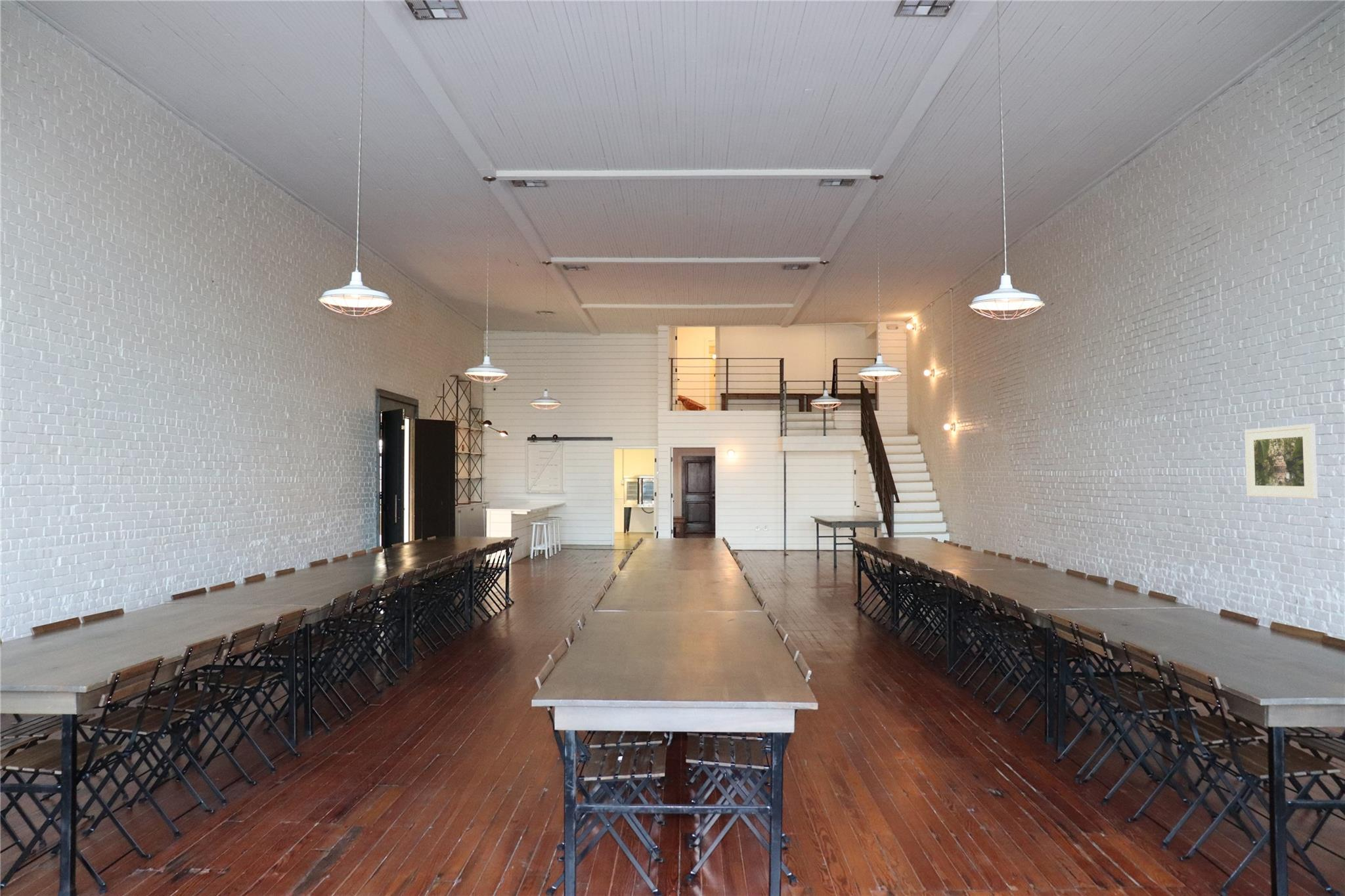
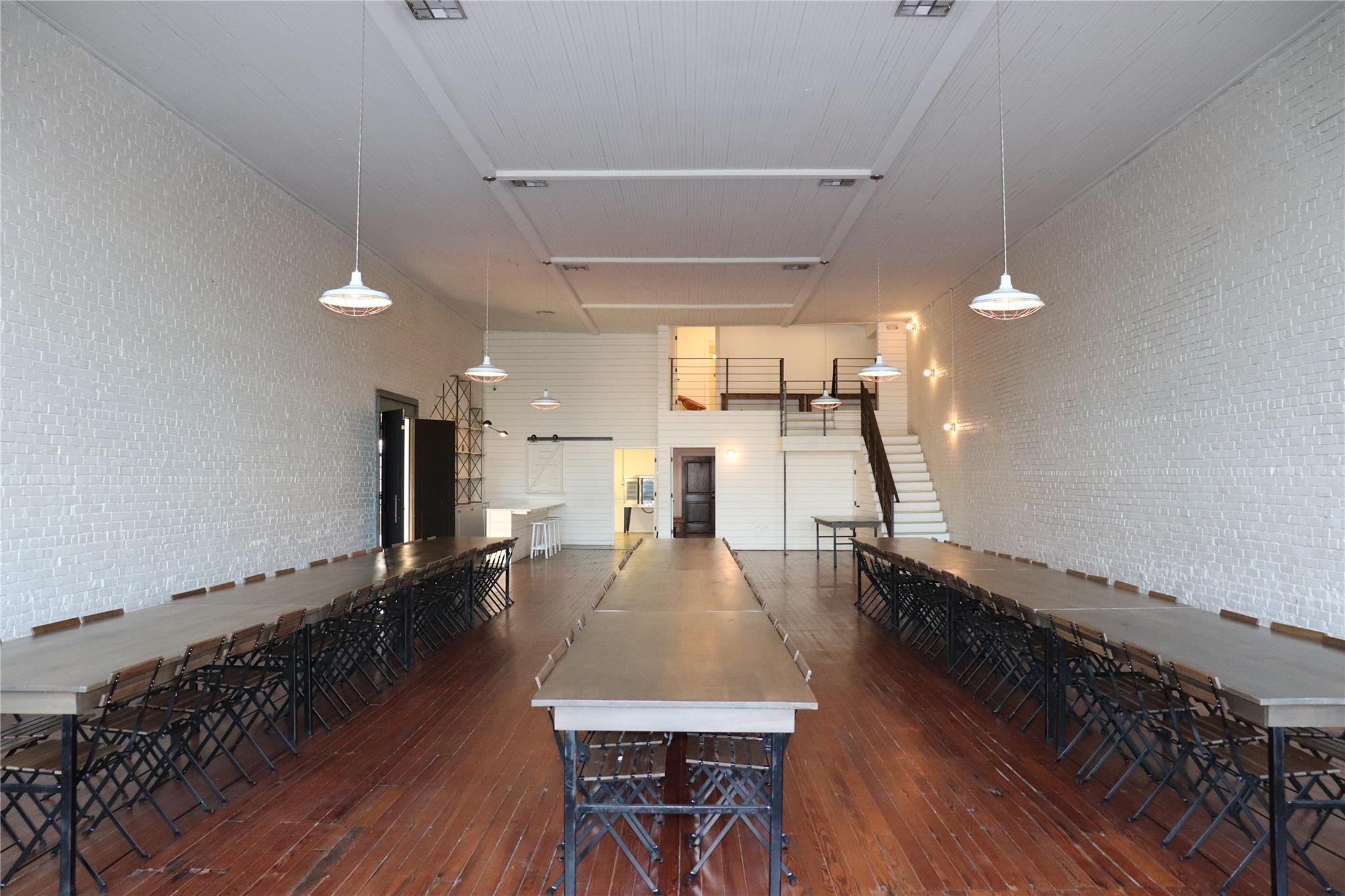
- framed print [1244,423,1318,500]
